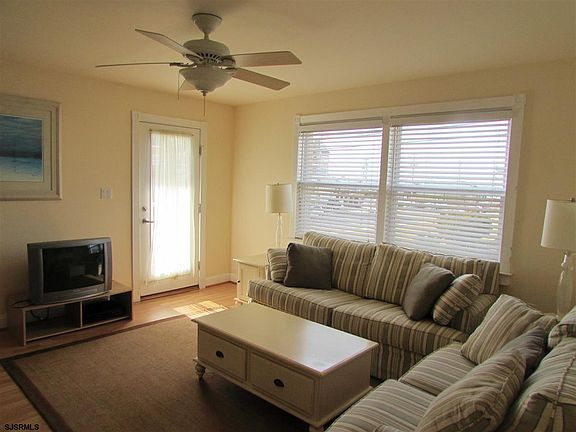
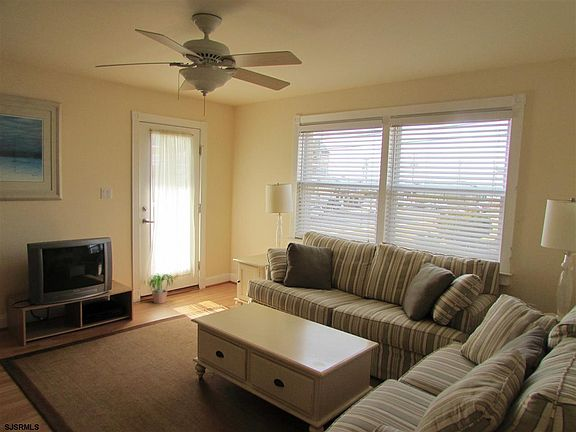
+ potted plant [147,273,176,305]
